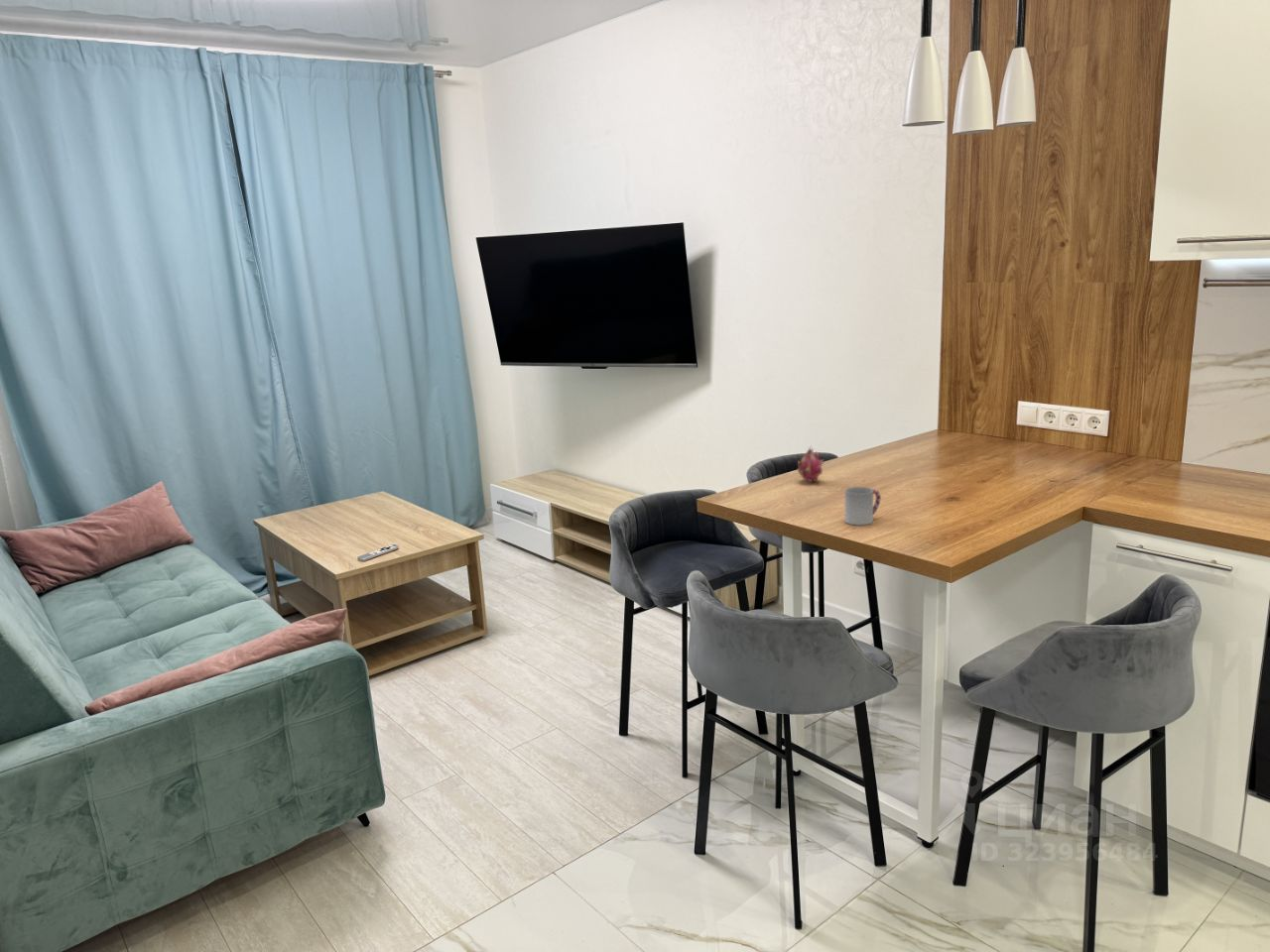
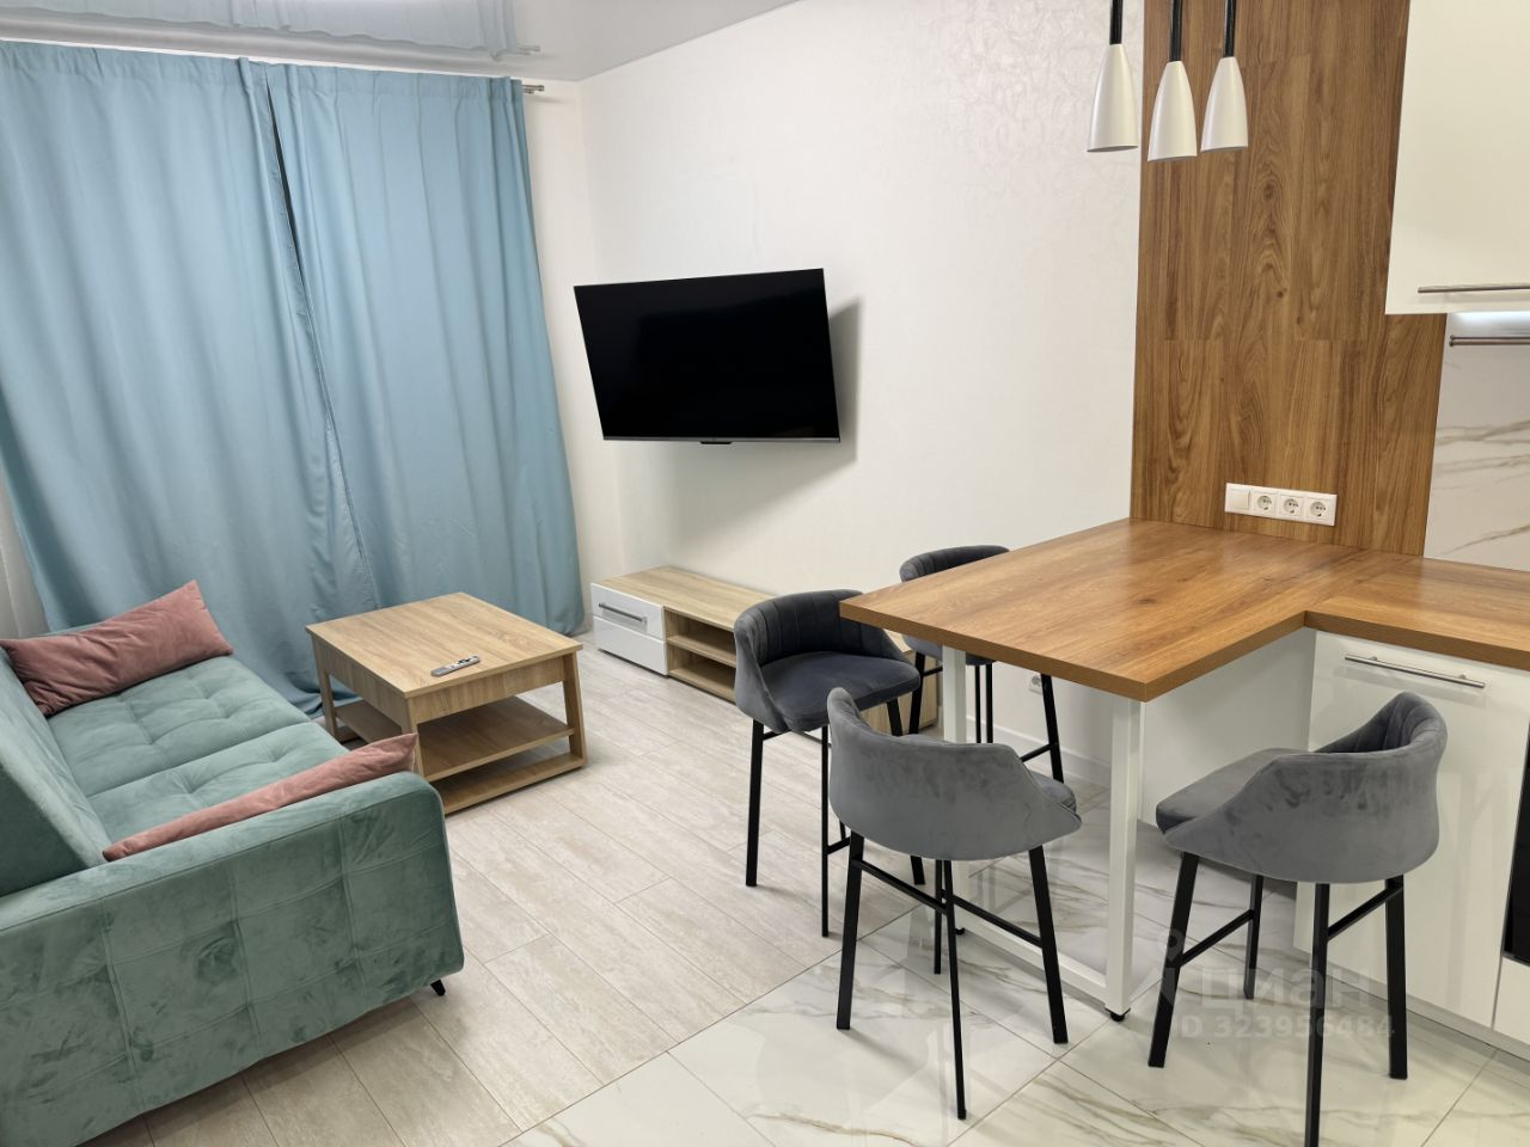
- fruit [797,446,825,484]
- cup [844,486,882,527]
